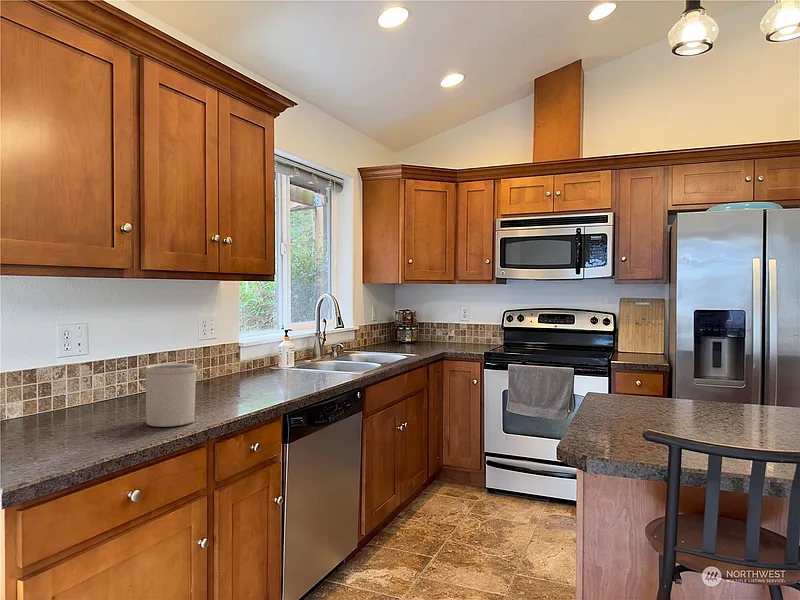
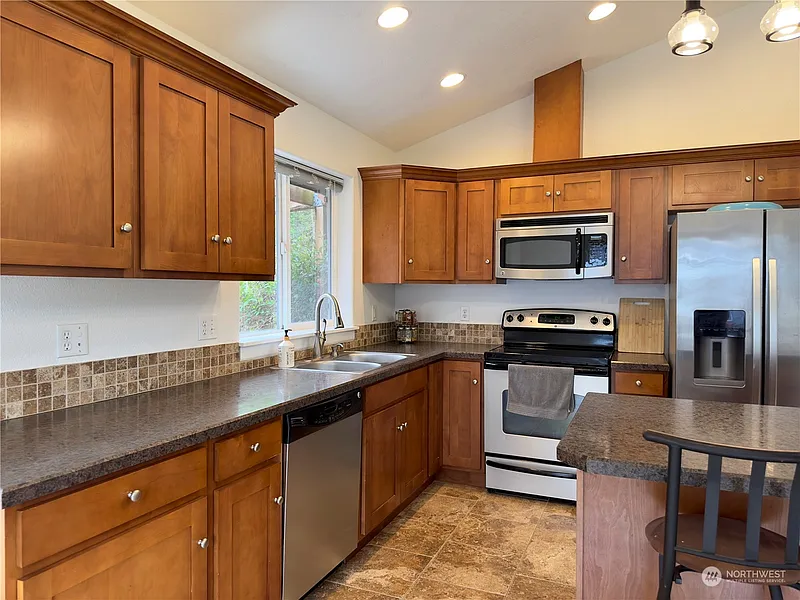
- utensil holder [144,362,198,428]
